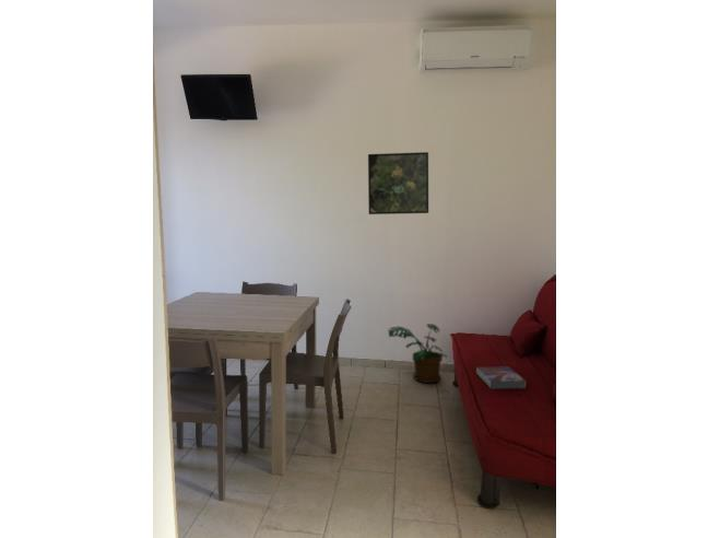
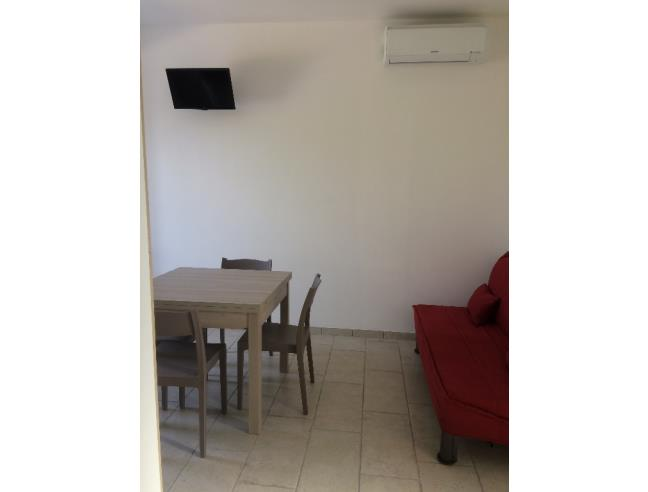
- textbook [475,365,527,389]
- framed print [367,151,429,215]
- potted plant [387,323,449,384]
